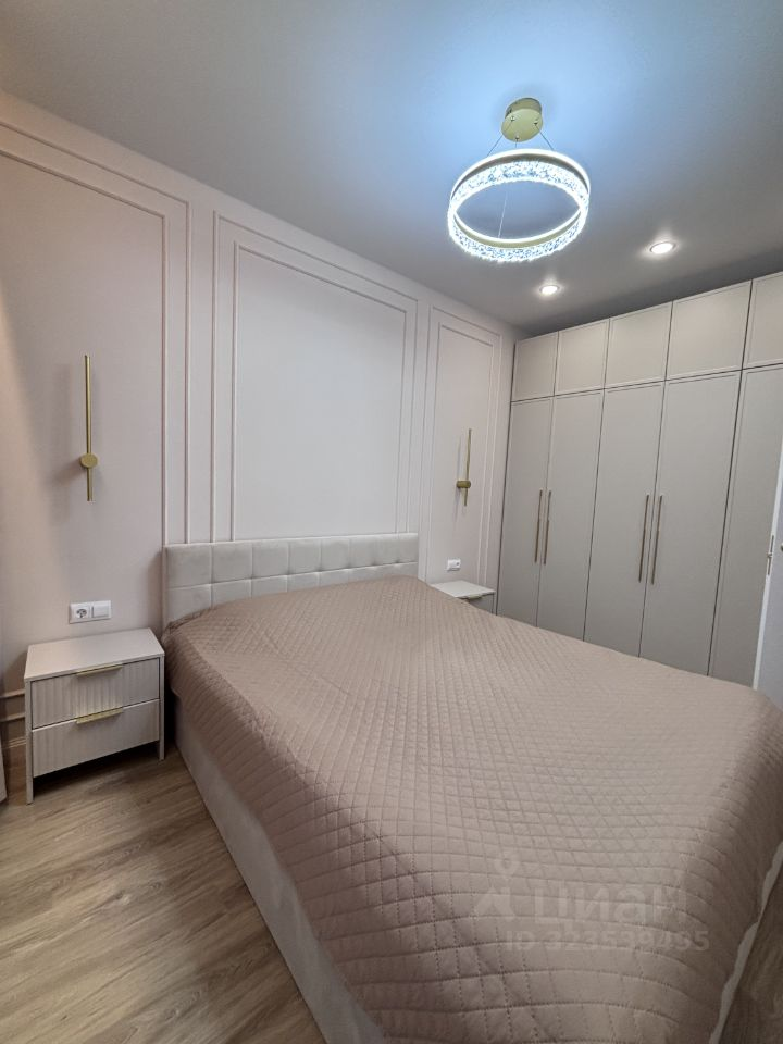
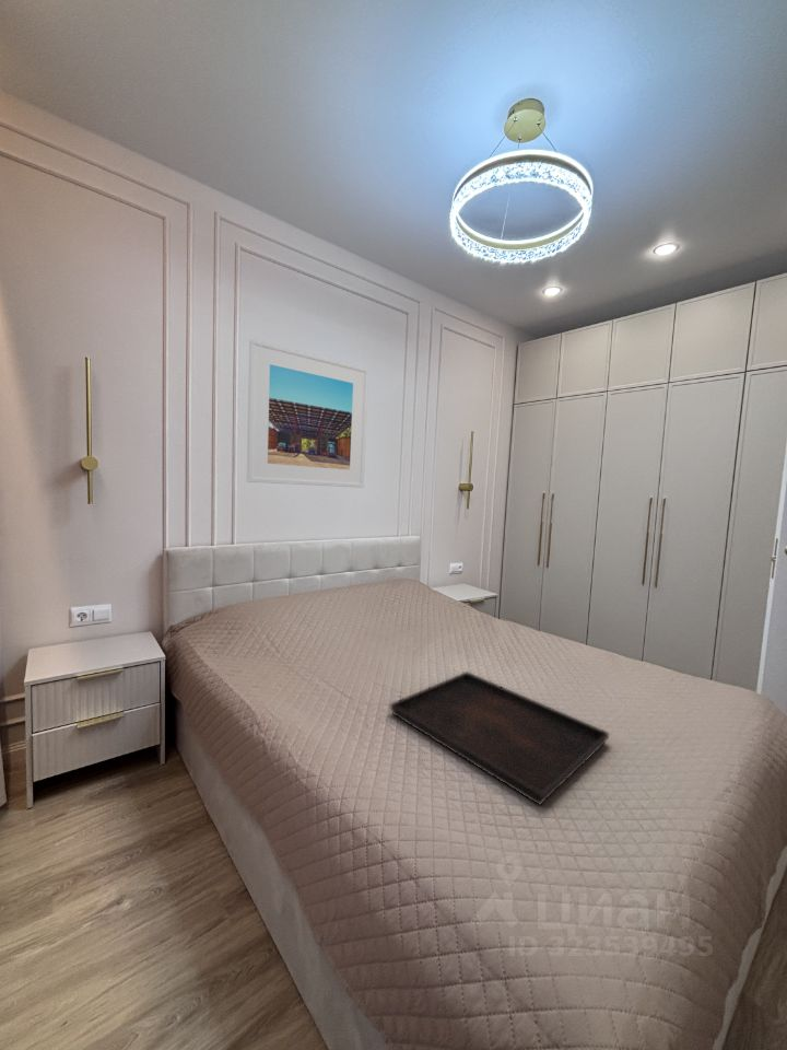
+ serving tray [389,670,610,806]
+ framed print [246,338,369,489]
